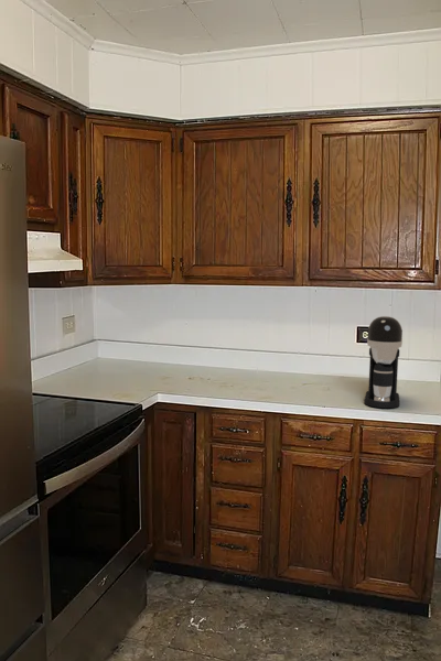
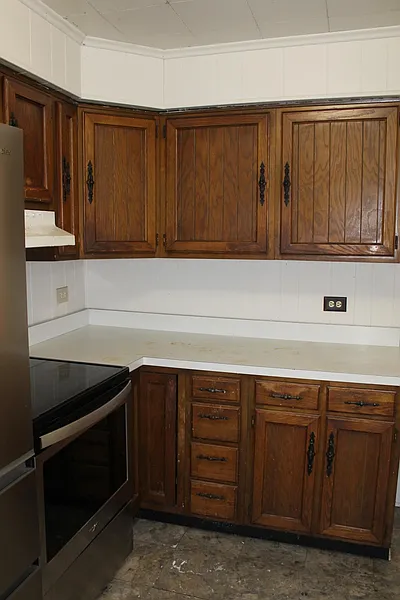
- coffee maker [363,315,404,409]
